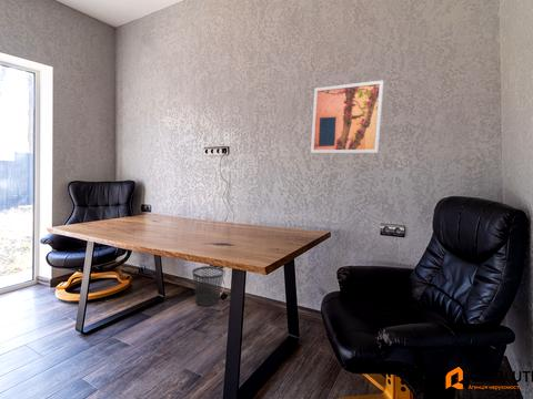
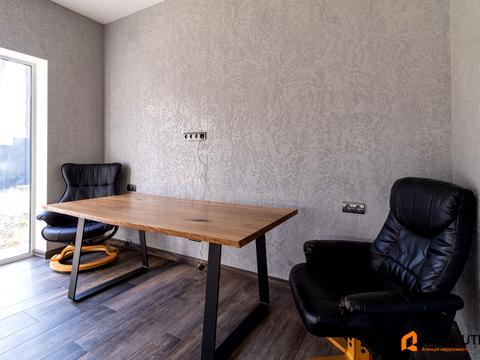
- wall art [310,79,385,154]
- wastebasket [191,265,225,307]
